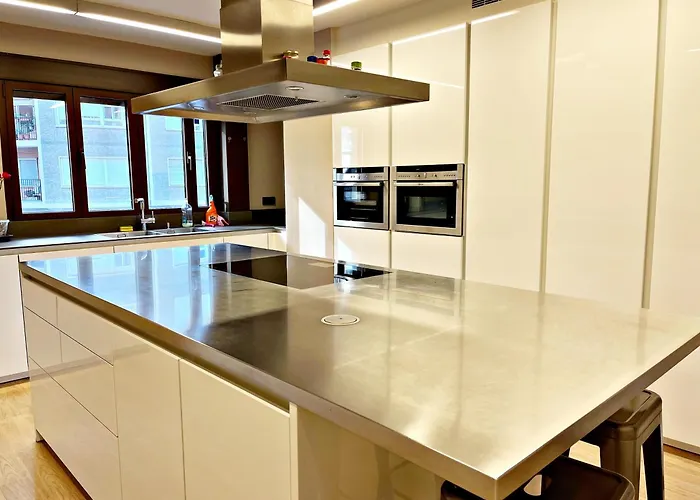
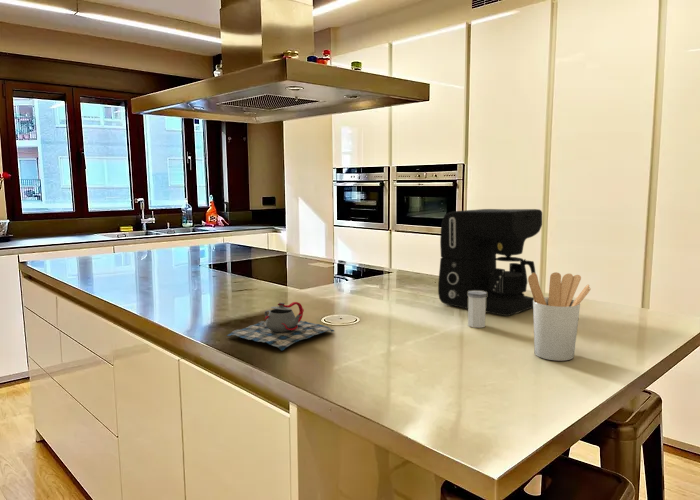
+ utensil holder [527,271,592,362]
+ salt shaker [467,291,487,329]
+ teapot [226,301,335,352]
+ coffee maker [437,208,543,317]
